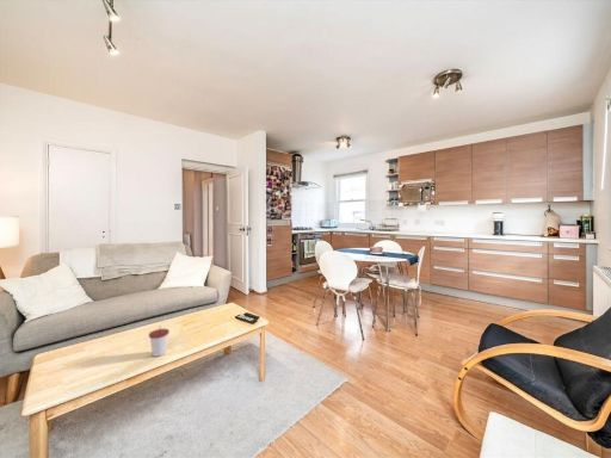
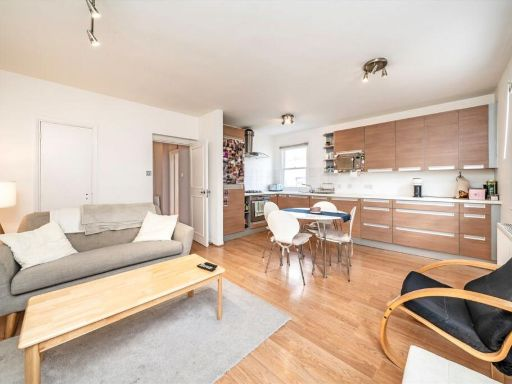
- cup [148,326,171,358]
